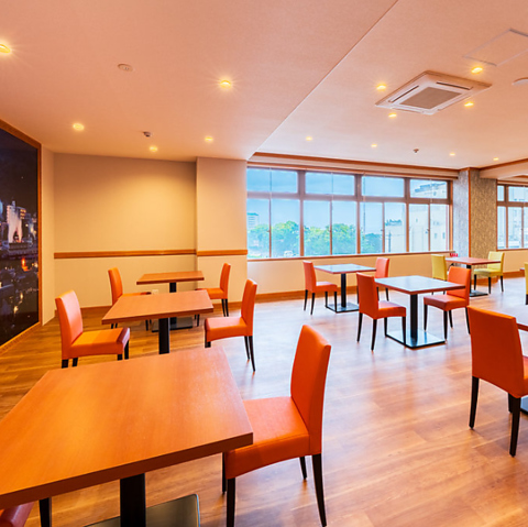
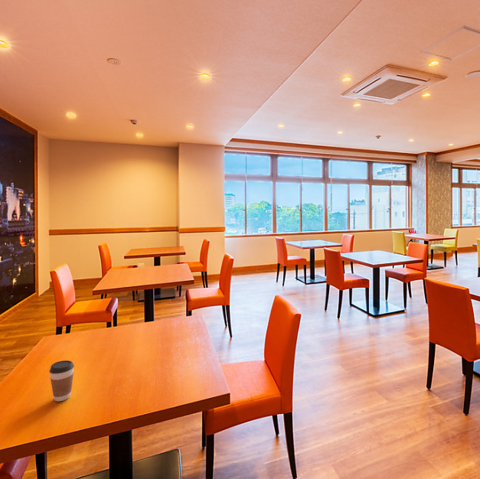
+ coffee cup [48,359,75,402]
